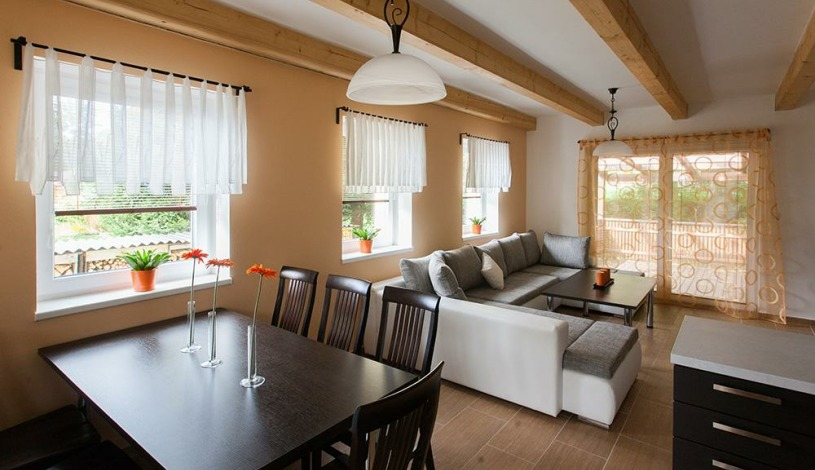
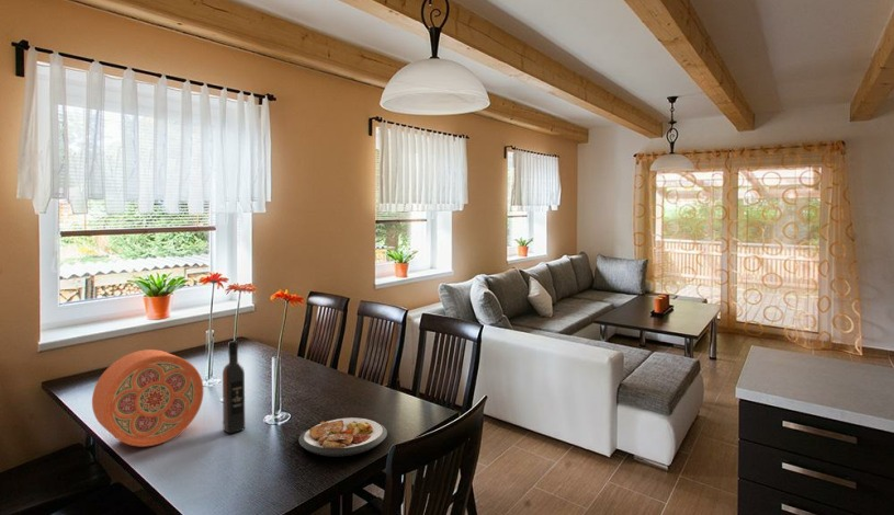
+ wine bottle [222,340,246,434]
+ plate [91,348,204,448]
+ plate [297,416,388,458]
